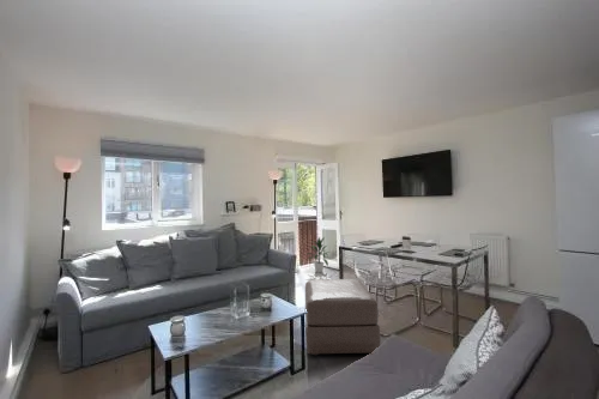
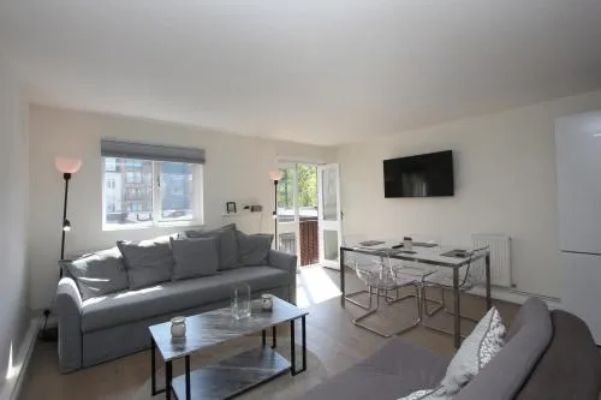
- indoor plant [303,236,332,273]
- ottoman [304,278,382,356]
